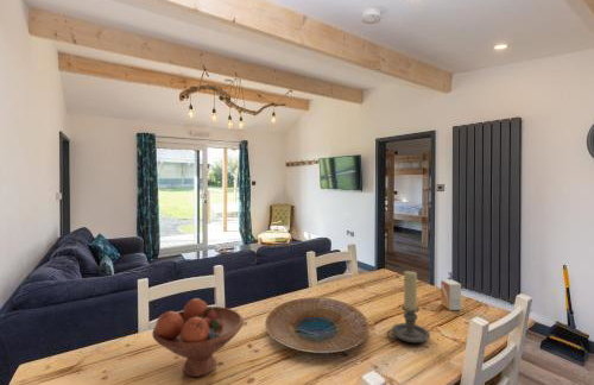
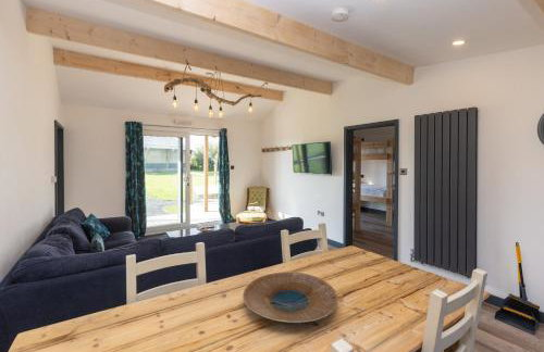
- candle holder [386,270,431,343]
- small box [440,278,462,311]
- fruit bowl [151,297,245,378]
